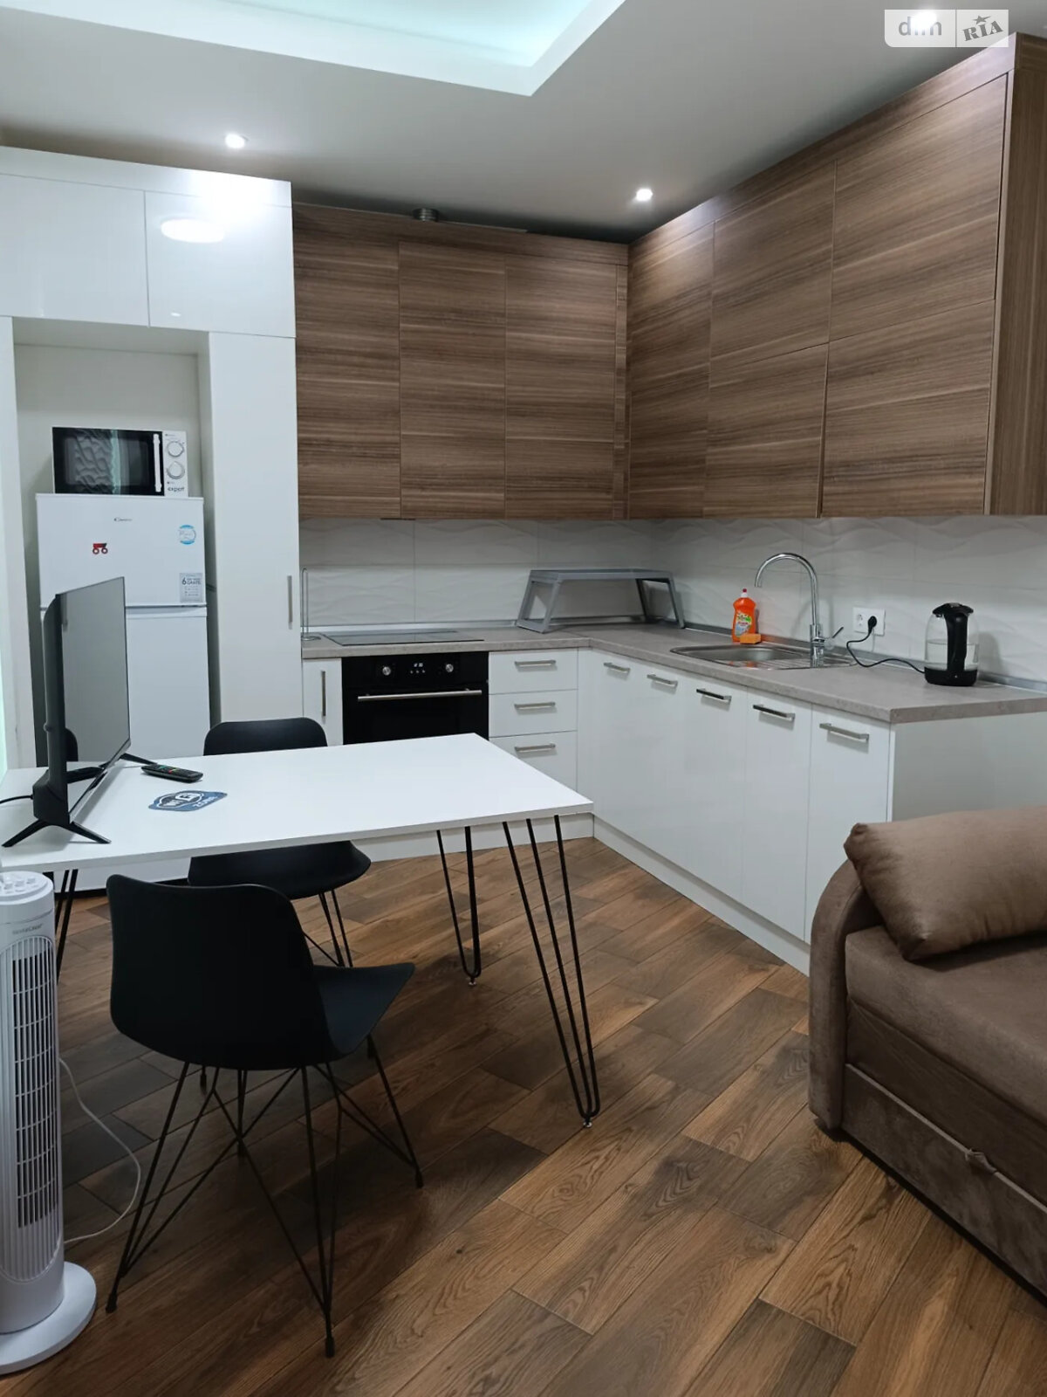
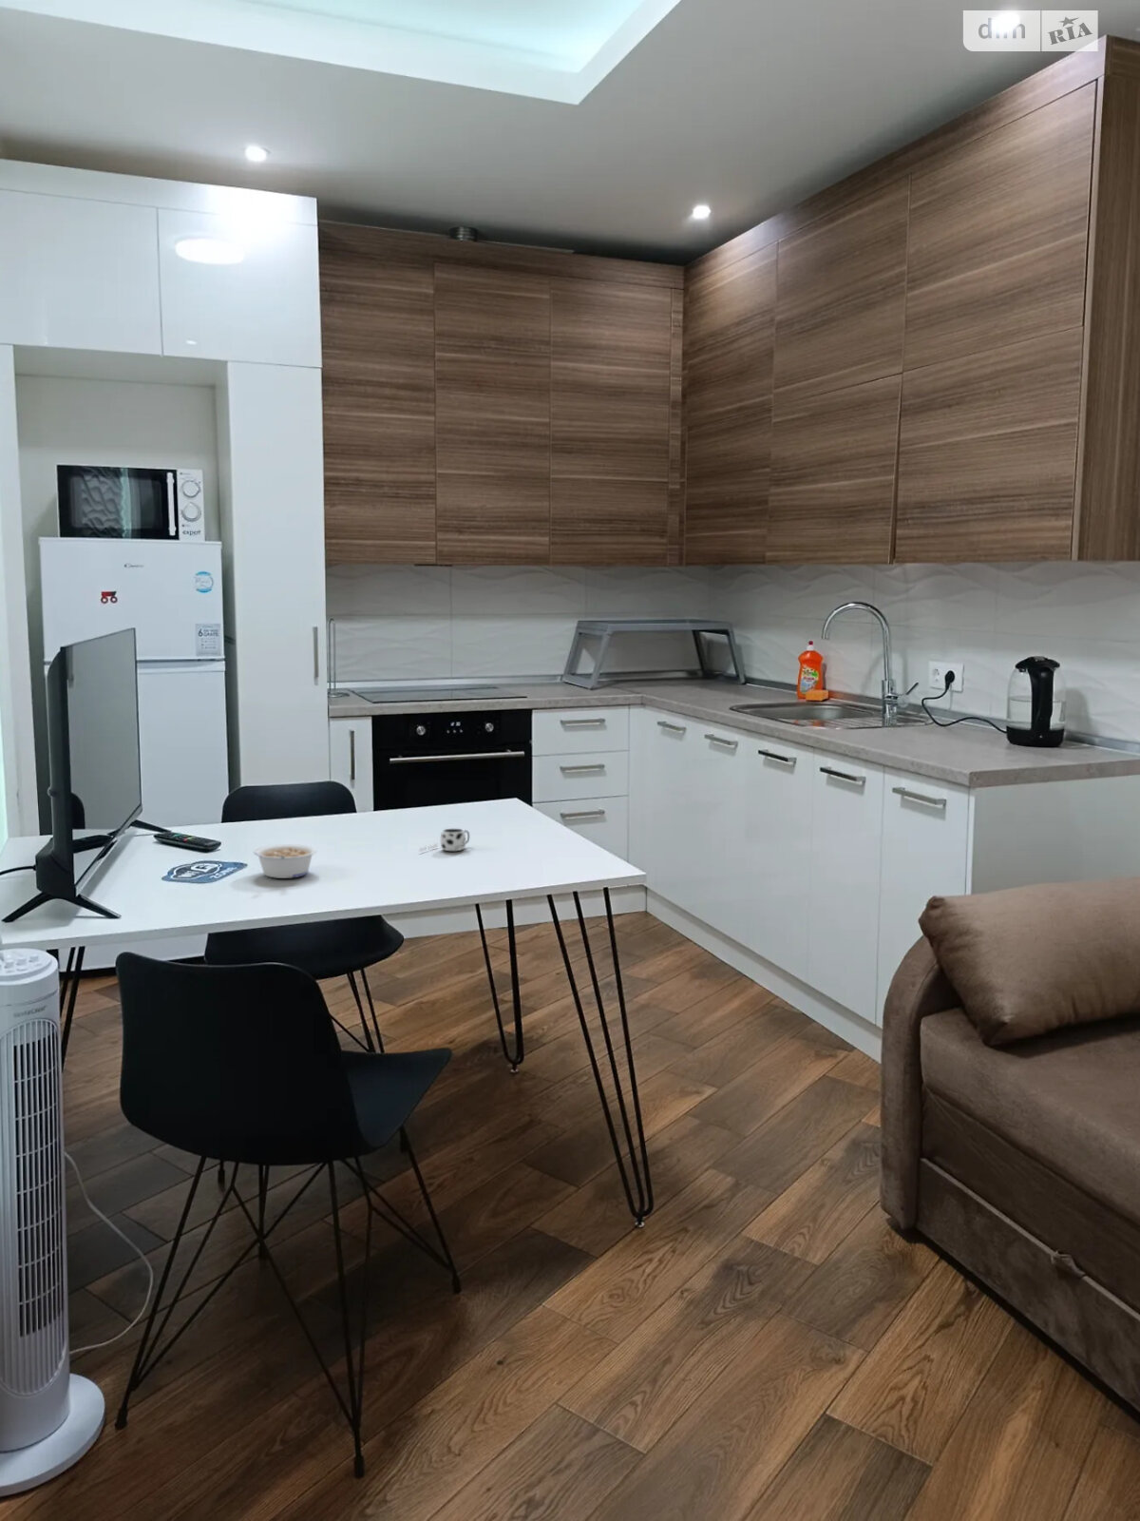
+ mug [418,828,471,853]
+ legume [253,843,317,879]
